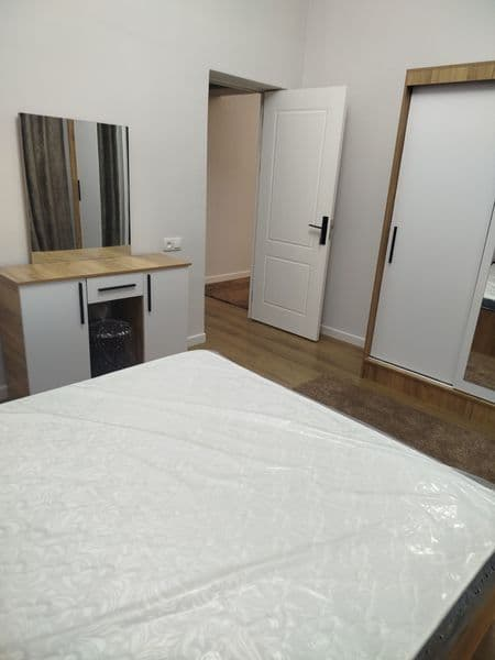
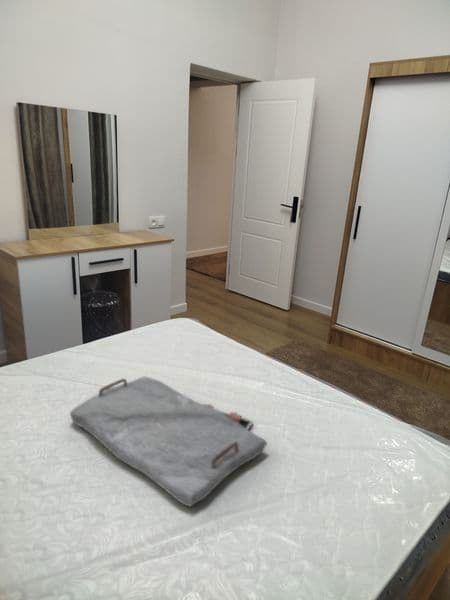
+ serving tray [69,375,268,508]
